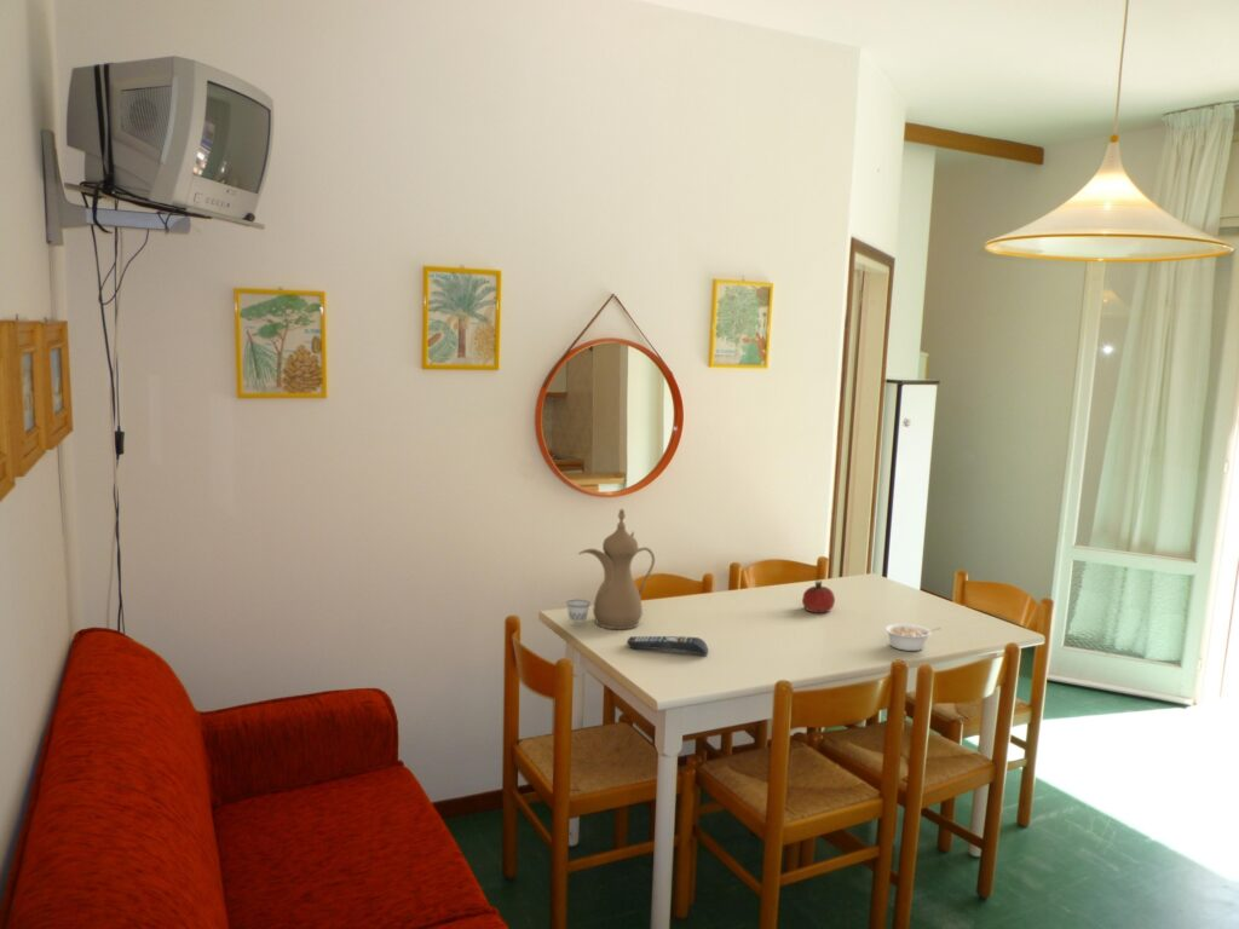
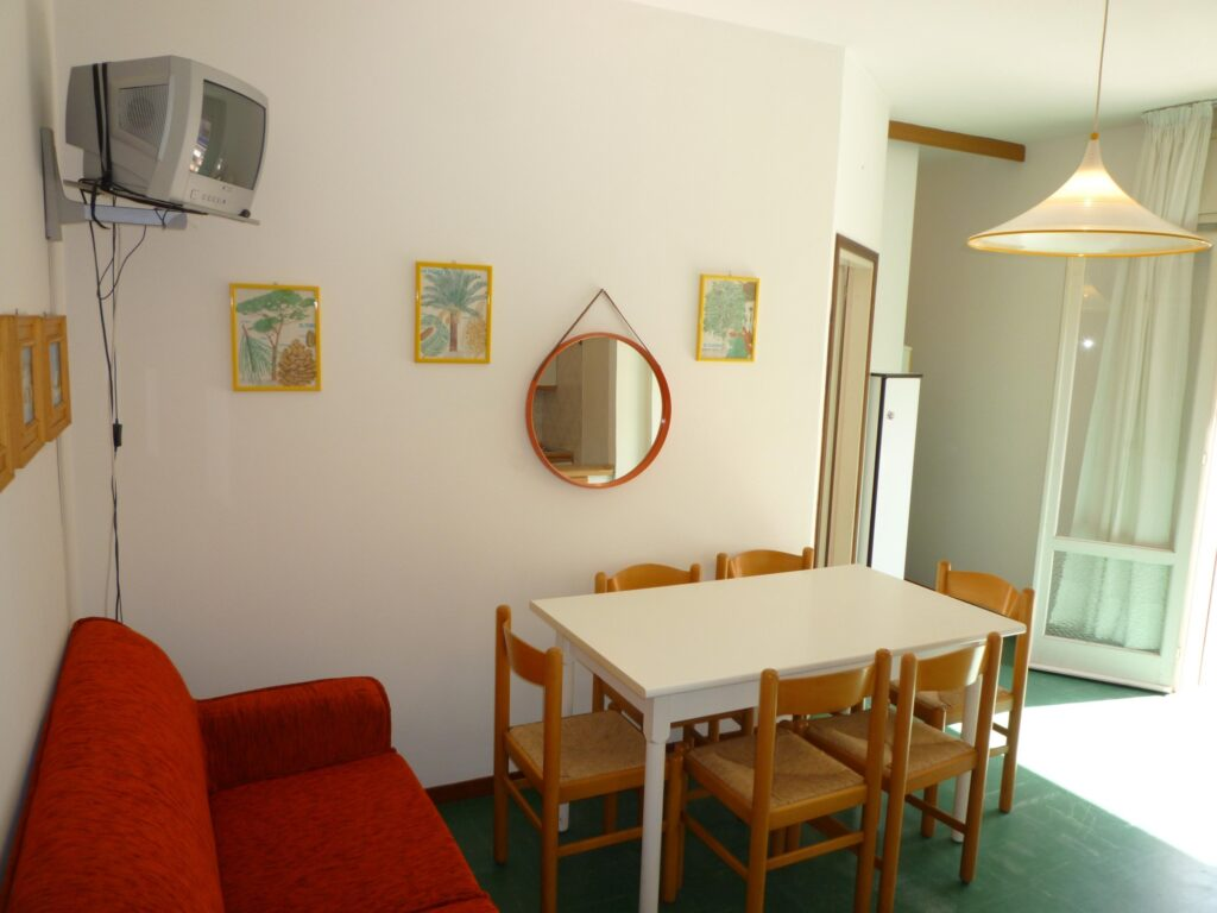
- teapot [565,508,656,630]
- remote control [626,635,709,657]
- fruit [801,579,836,613]
- legume [883,623,943,652]
